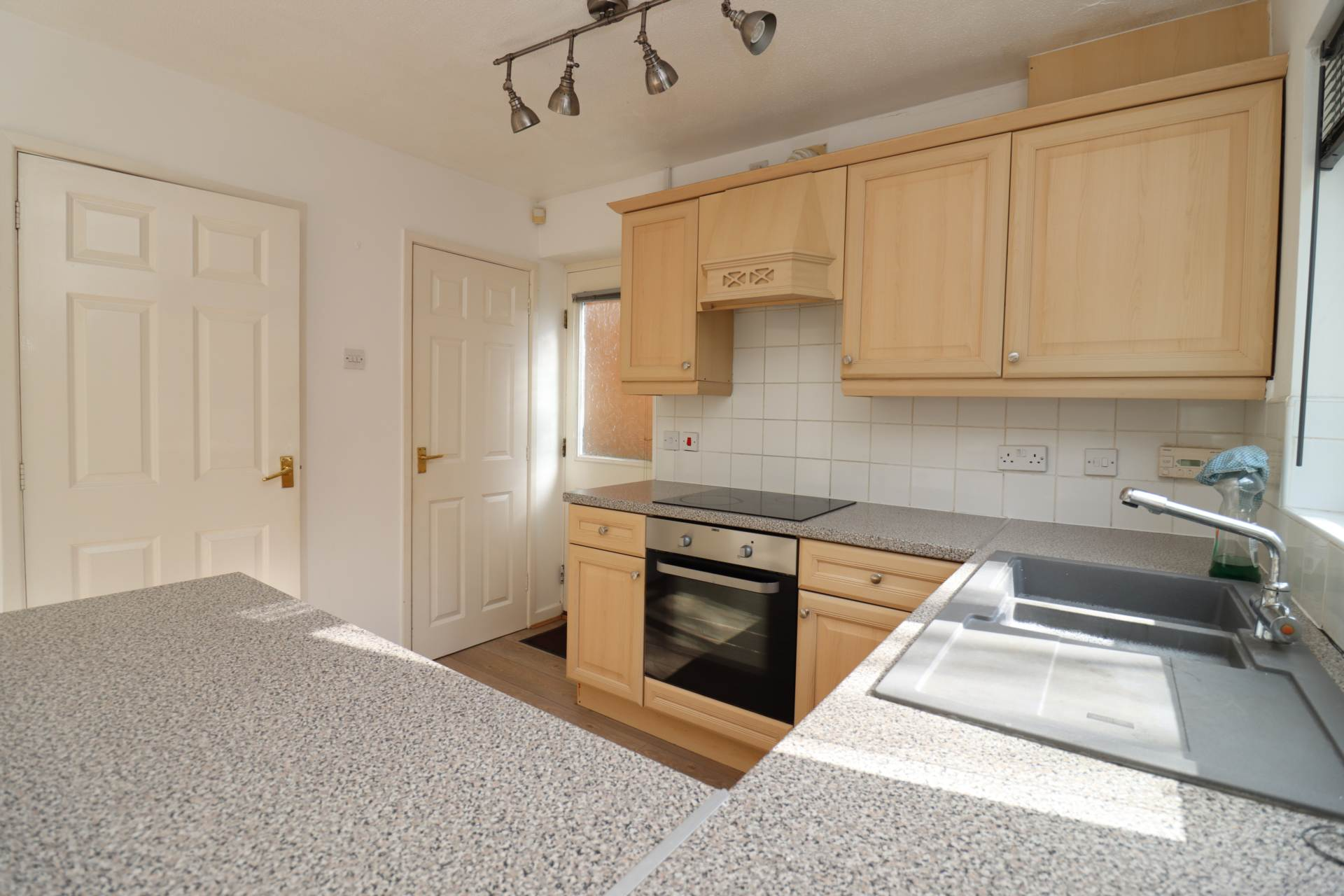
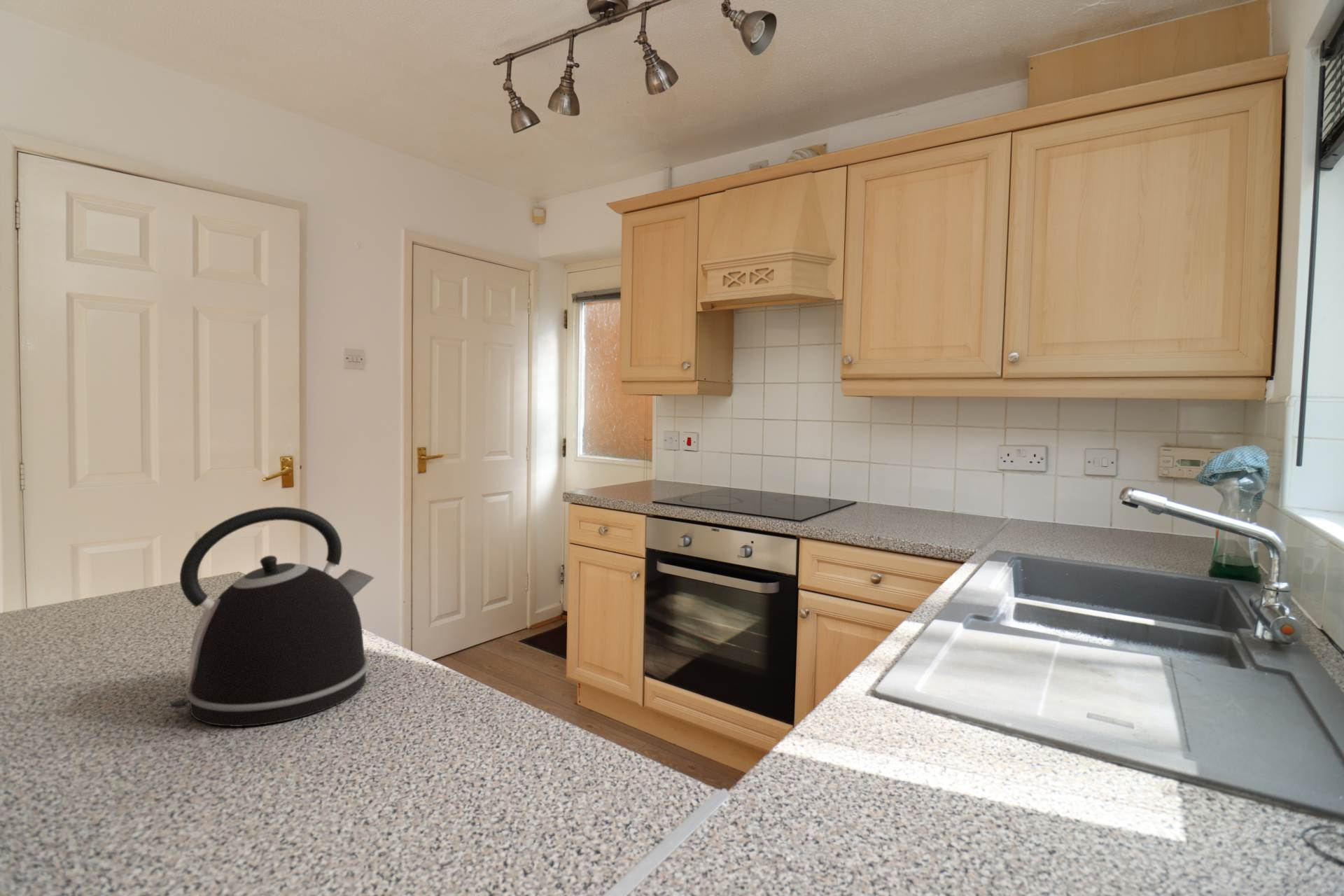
+ kettle [170,506,375,727]
